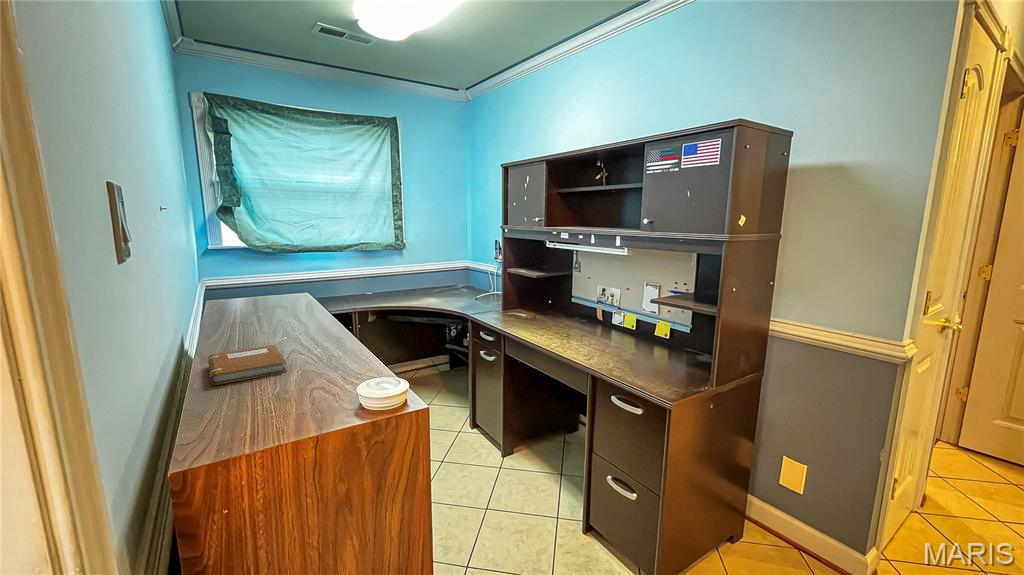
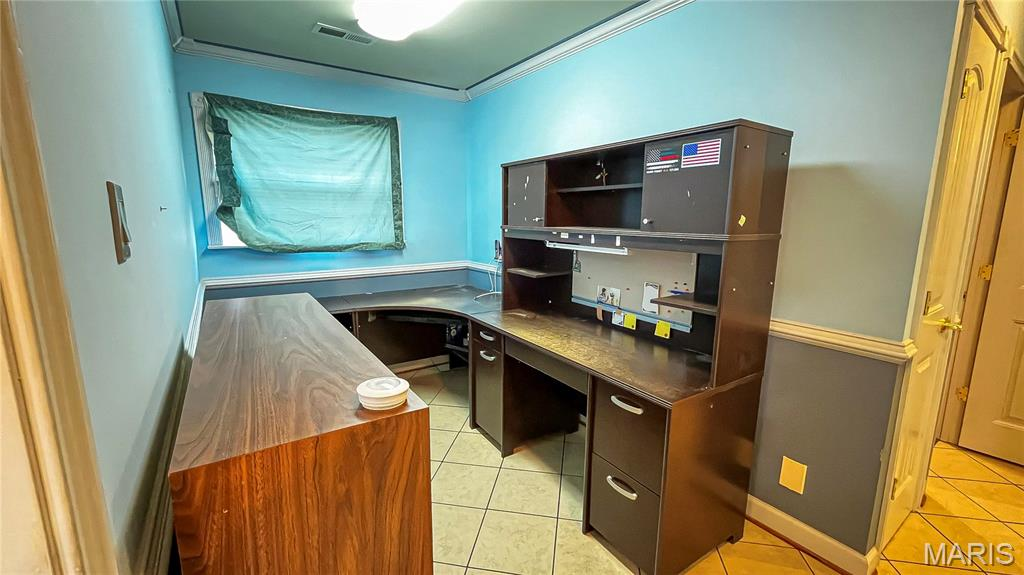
- notebook [207,344,288,386]
